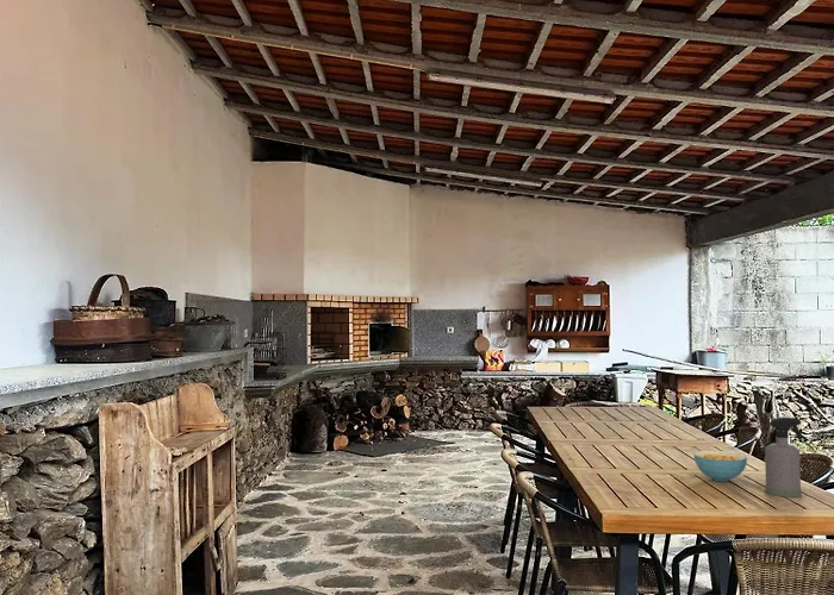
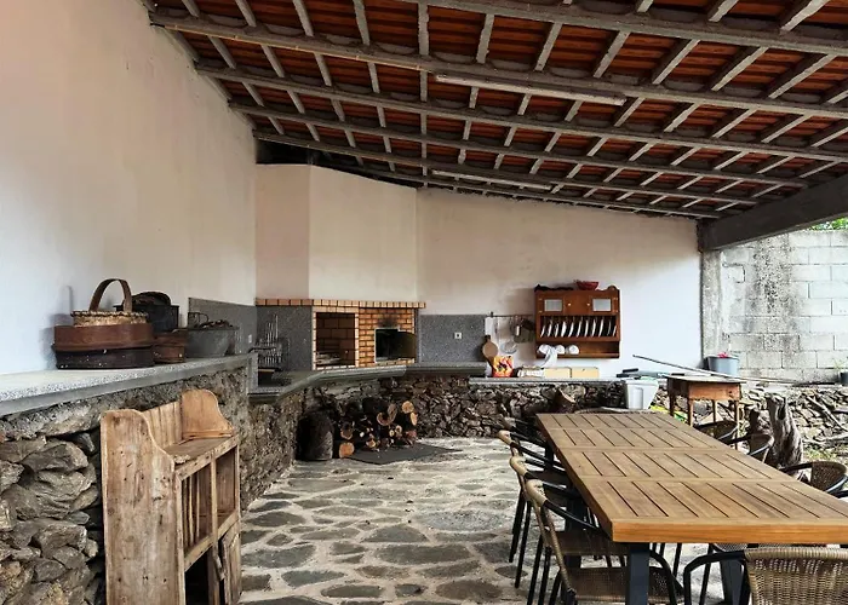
- cereal bowl [692,449,748,482]
- spray bottle [764,415,805,499]
